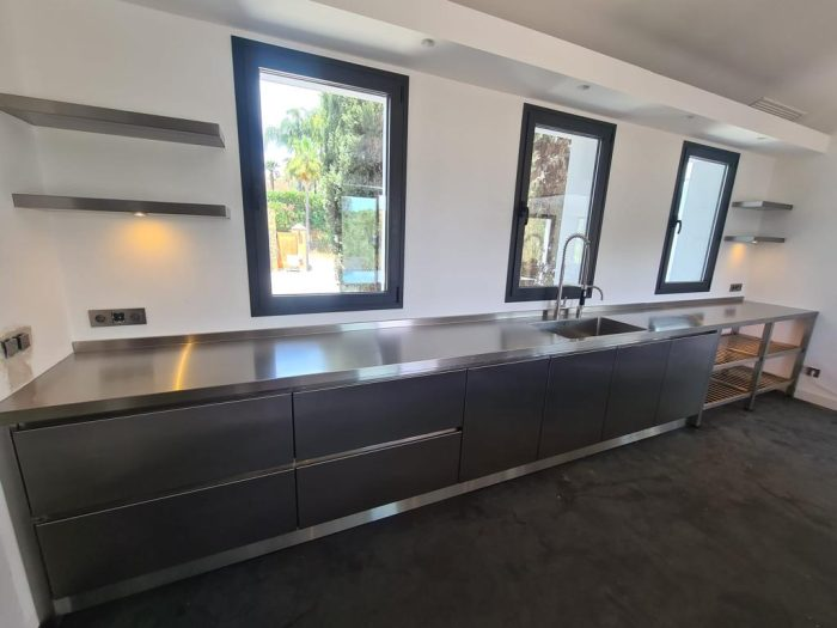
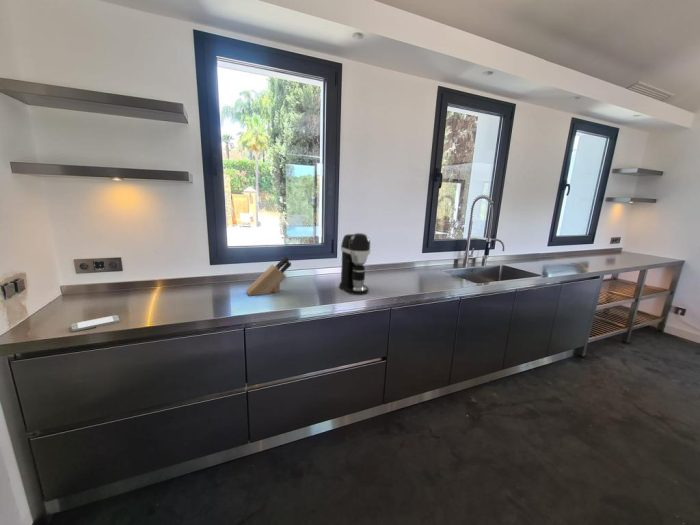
+ smartphone [70,314,121,333]
+ knife block [245,255,292,296]
+ coffee maker [338,232,371,296]
